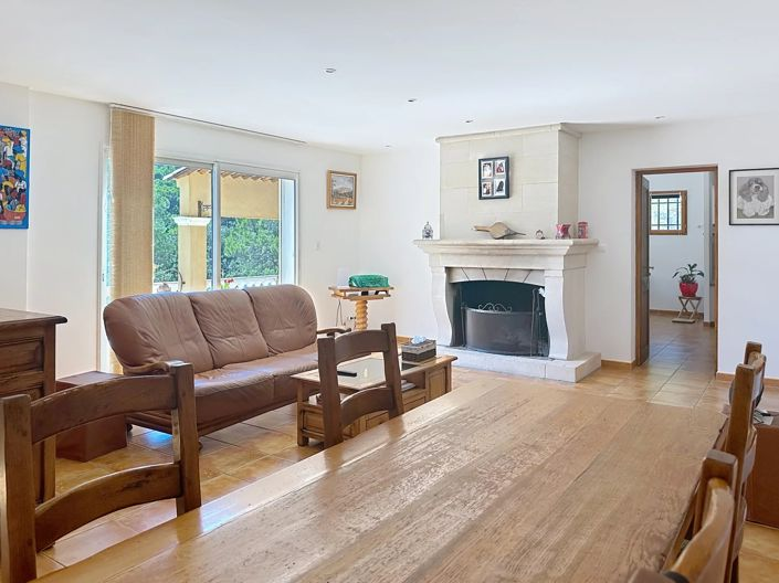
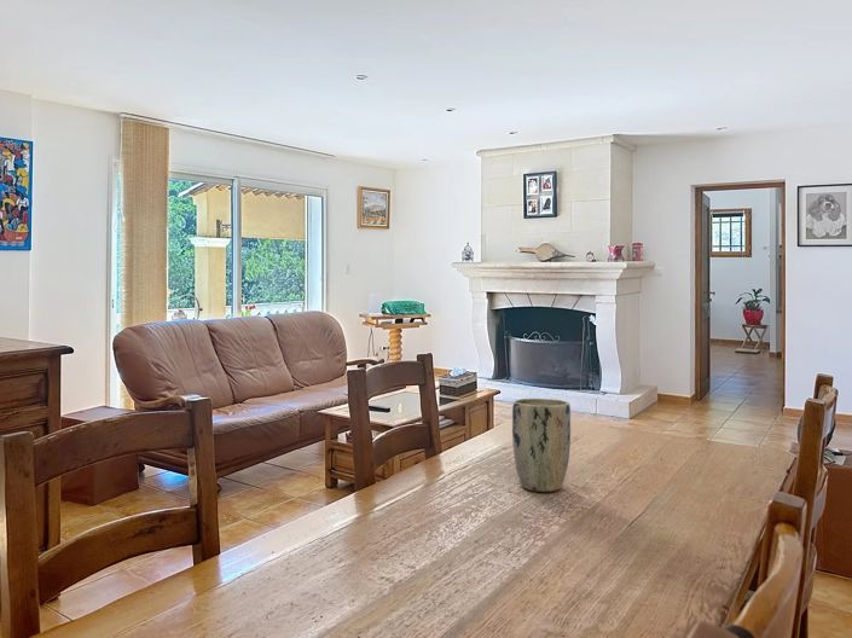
+ plant pot [511,398,572,493]
